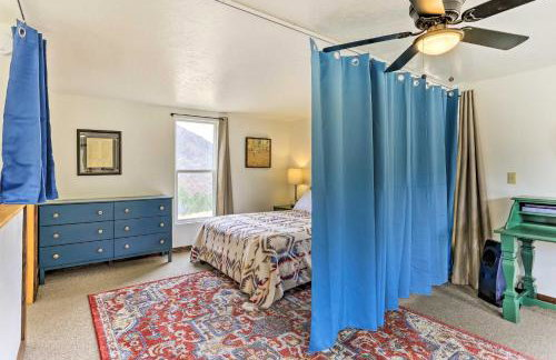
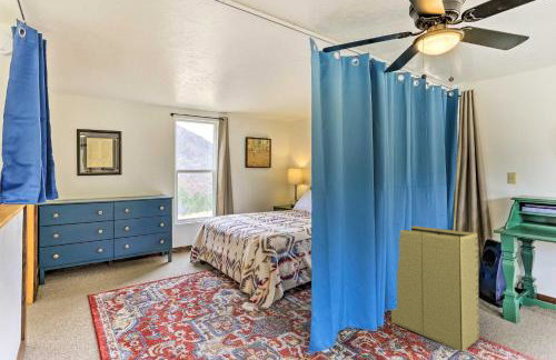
+ laundry hamper [390,224,480,353]
